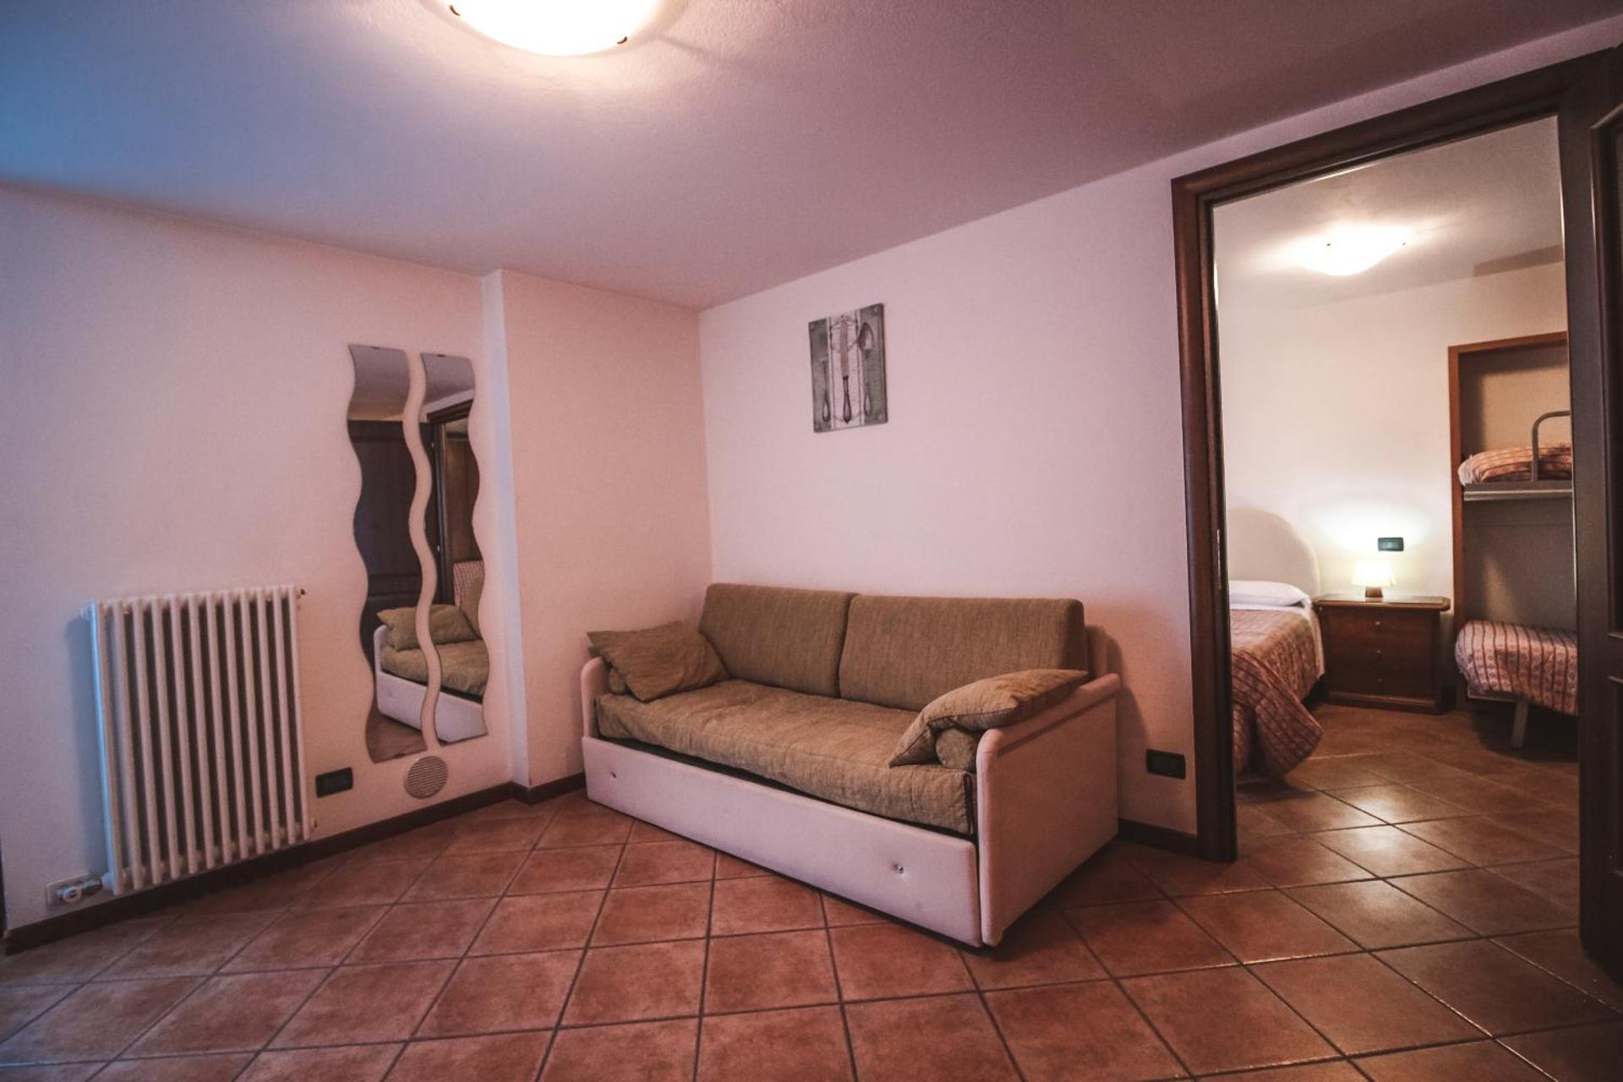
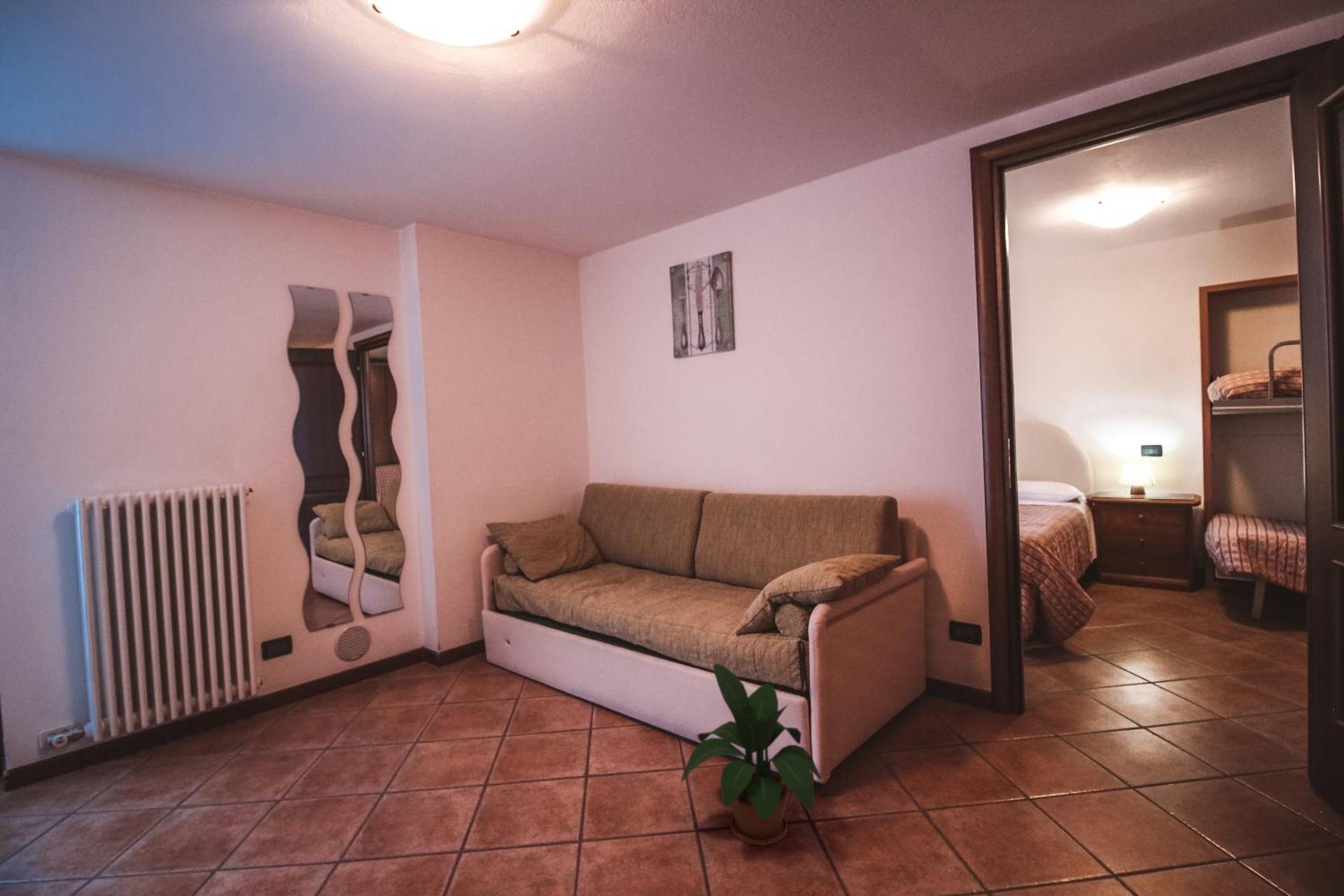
+ potted plant [680,662,822,846]
